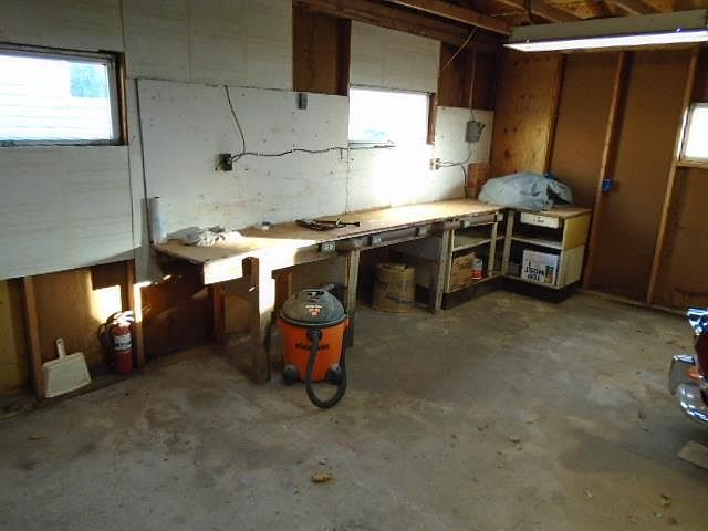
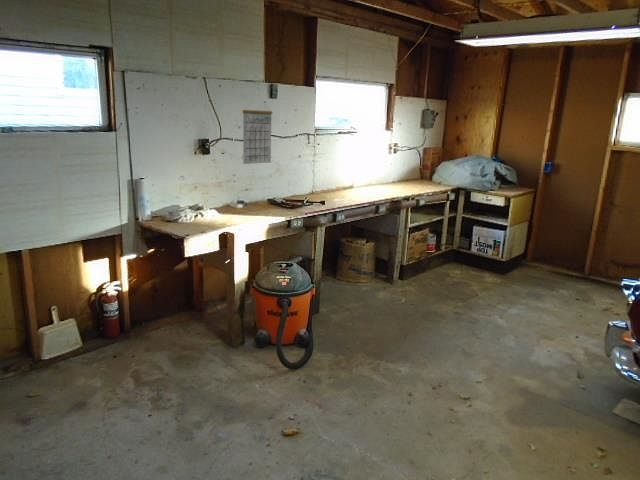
+ calendar [242,104,273,165]
